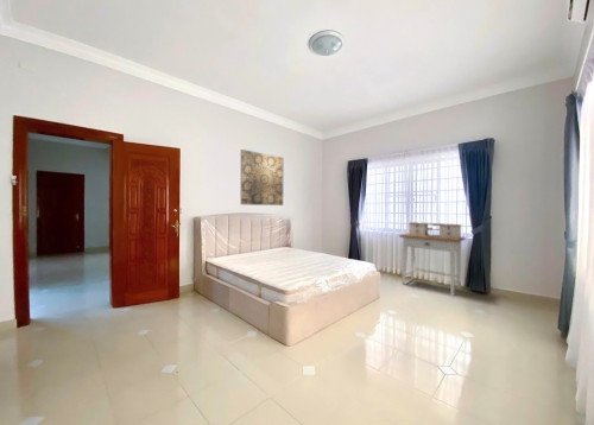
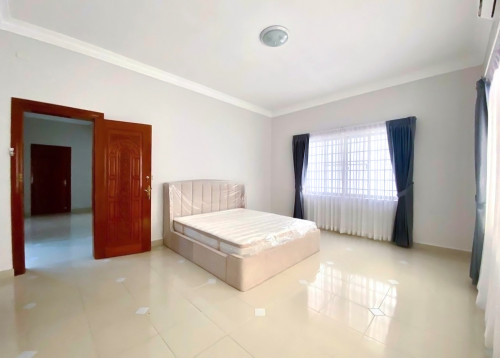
- desk [398,221,467,297]
- wall art [240,148,285,207]
